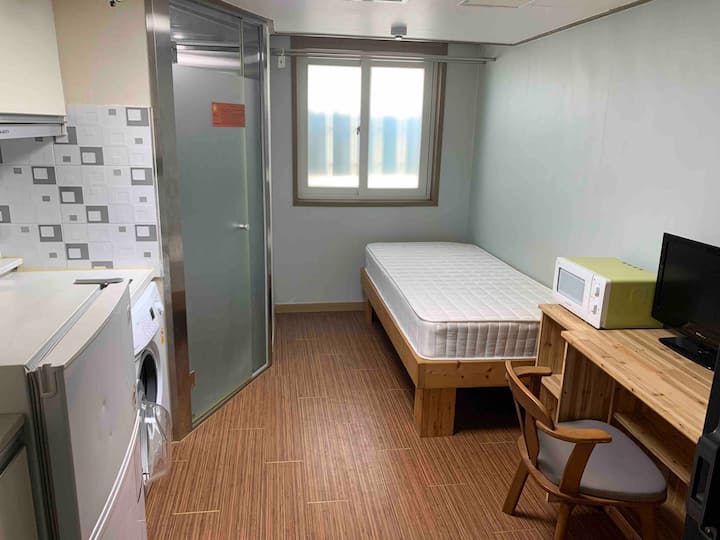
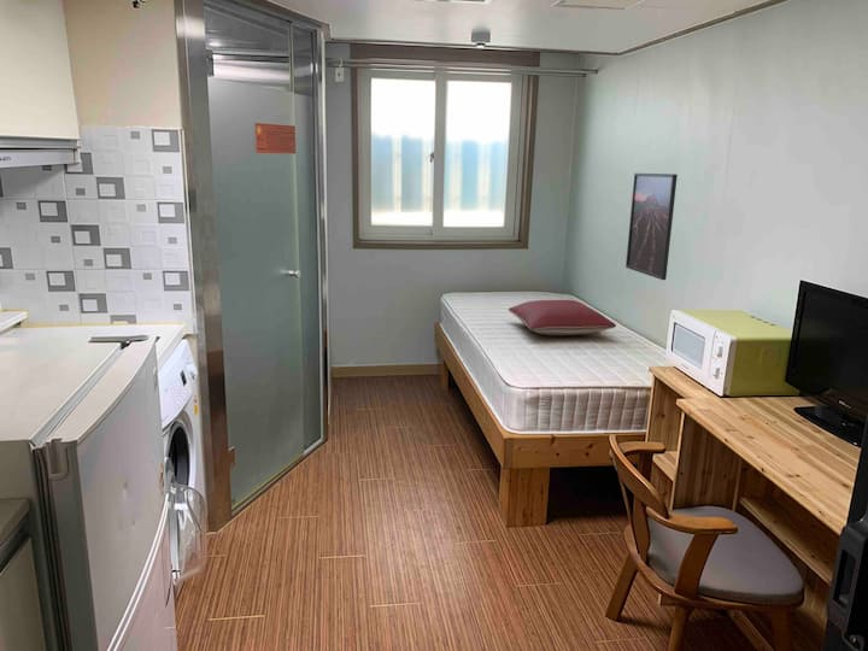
+ pillow [508,299,617,336]
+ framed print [624,172,679,281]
